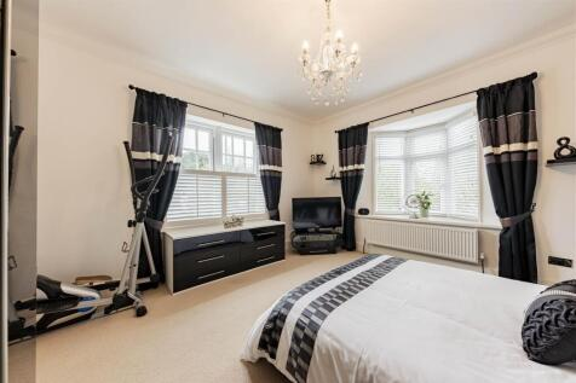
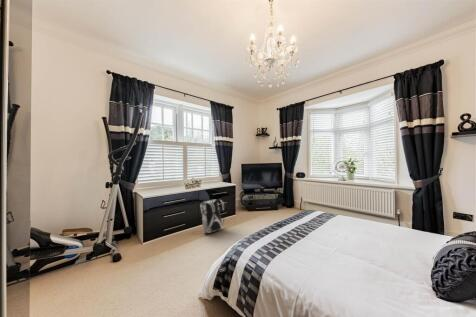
+ backpack [199,198,225,234]
